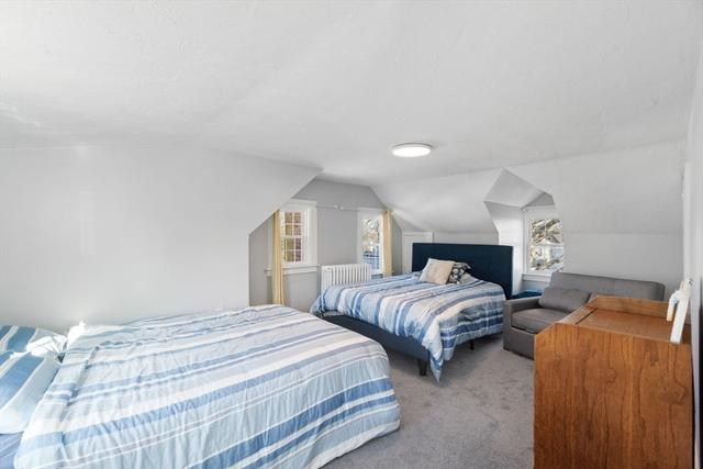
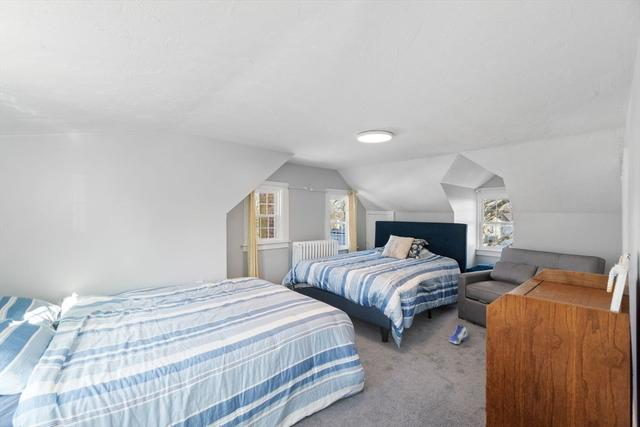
+ sneaker [448,323,469,345]
